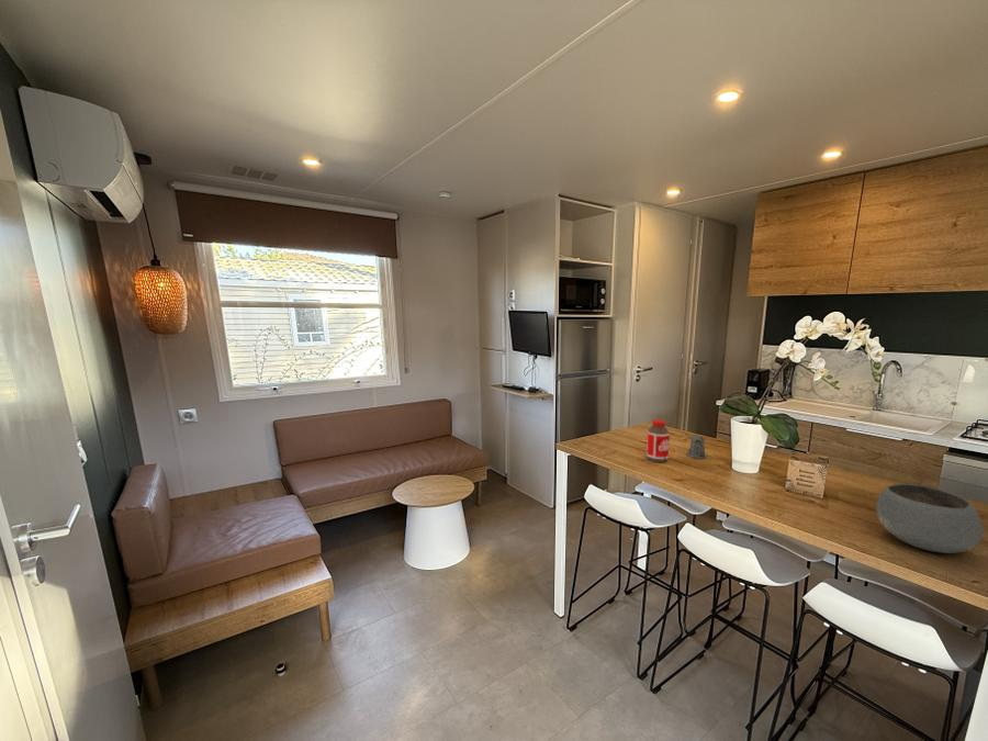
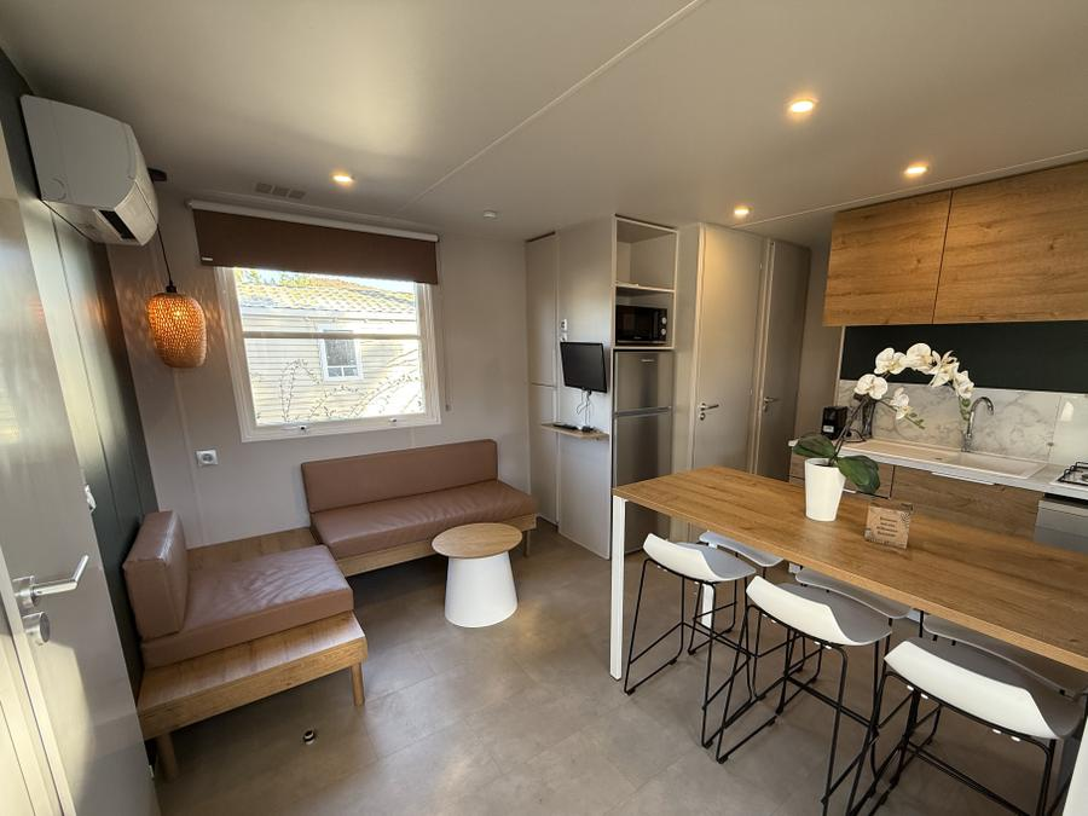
- bottle [645,419,671,463]
- pepper shaker [684,433,708,460]
- bowl [875,483,985,554]
